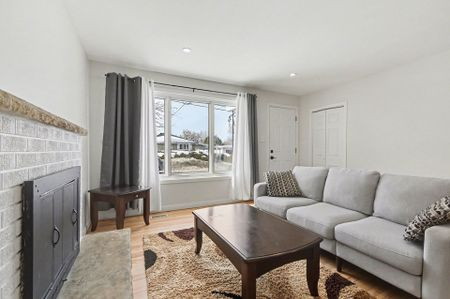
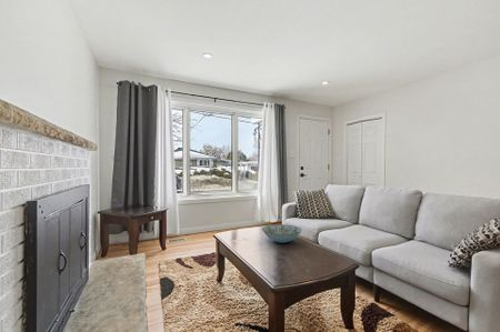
+ decorative bowl [261,223,302,244]
